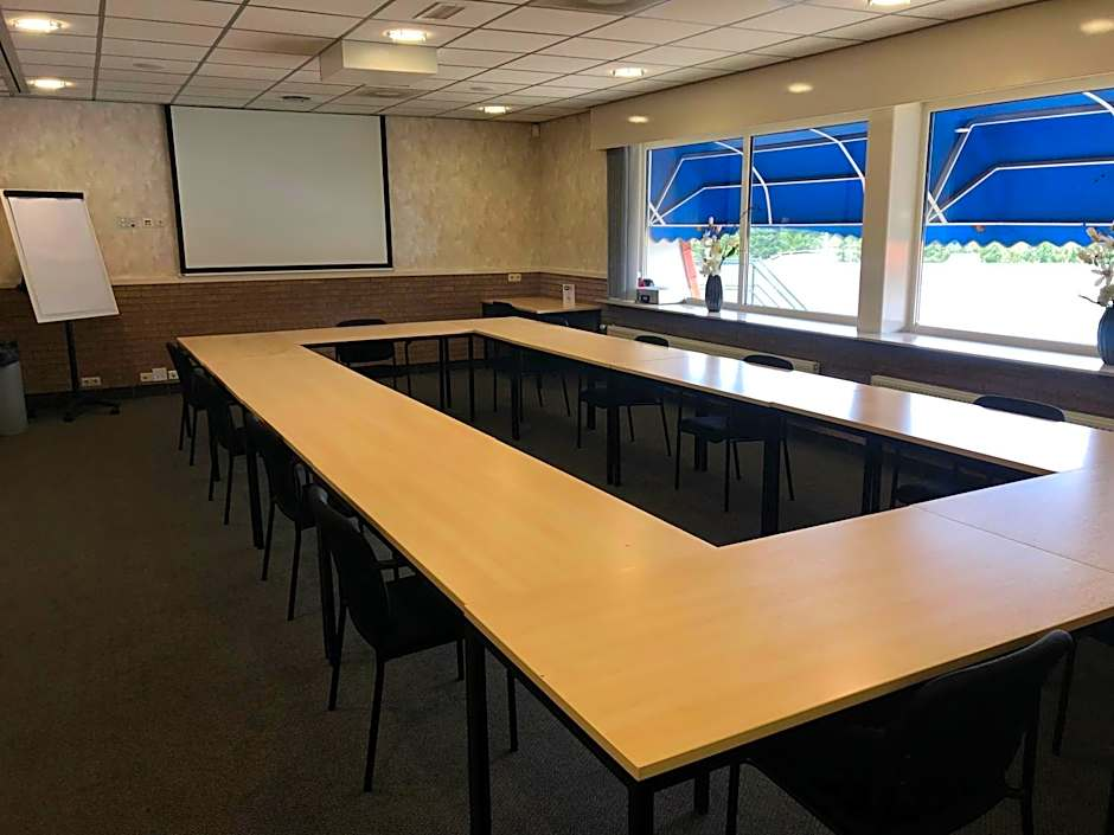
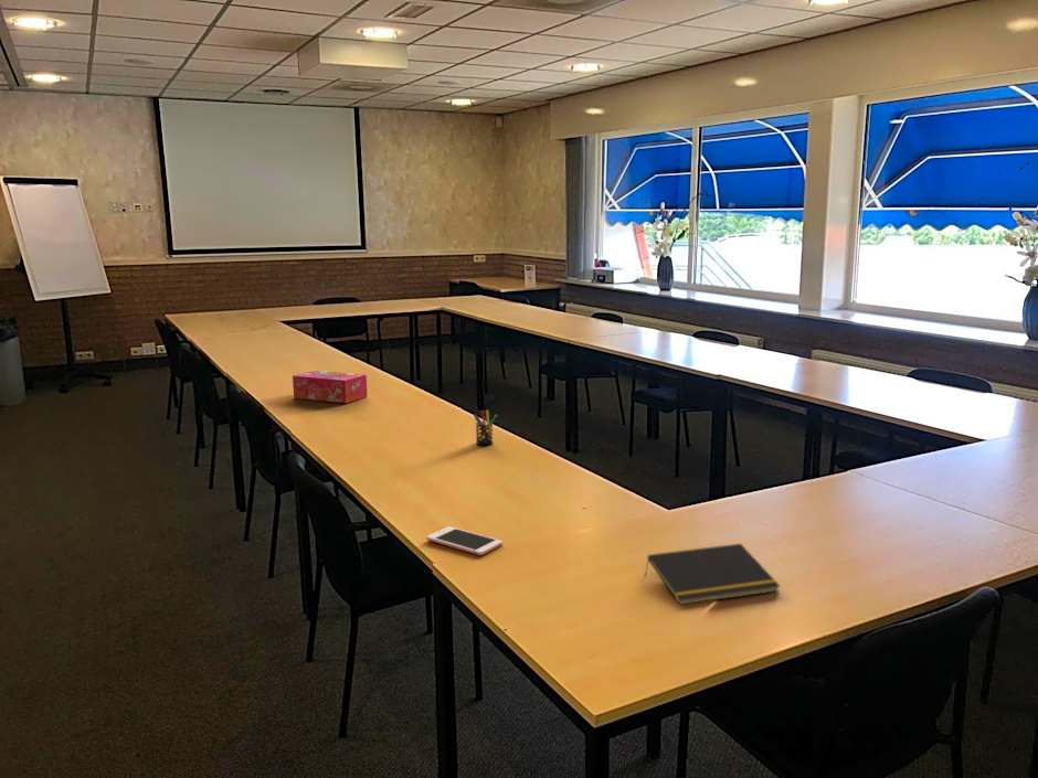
+ pen holder [473,409,498,446]
+ notepad [644,543,781,606]
+ cell phone [425,525,504,556]
+ tissue box [292,370,369,404]
